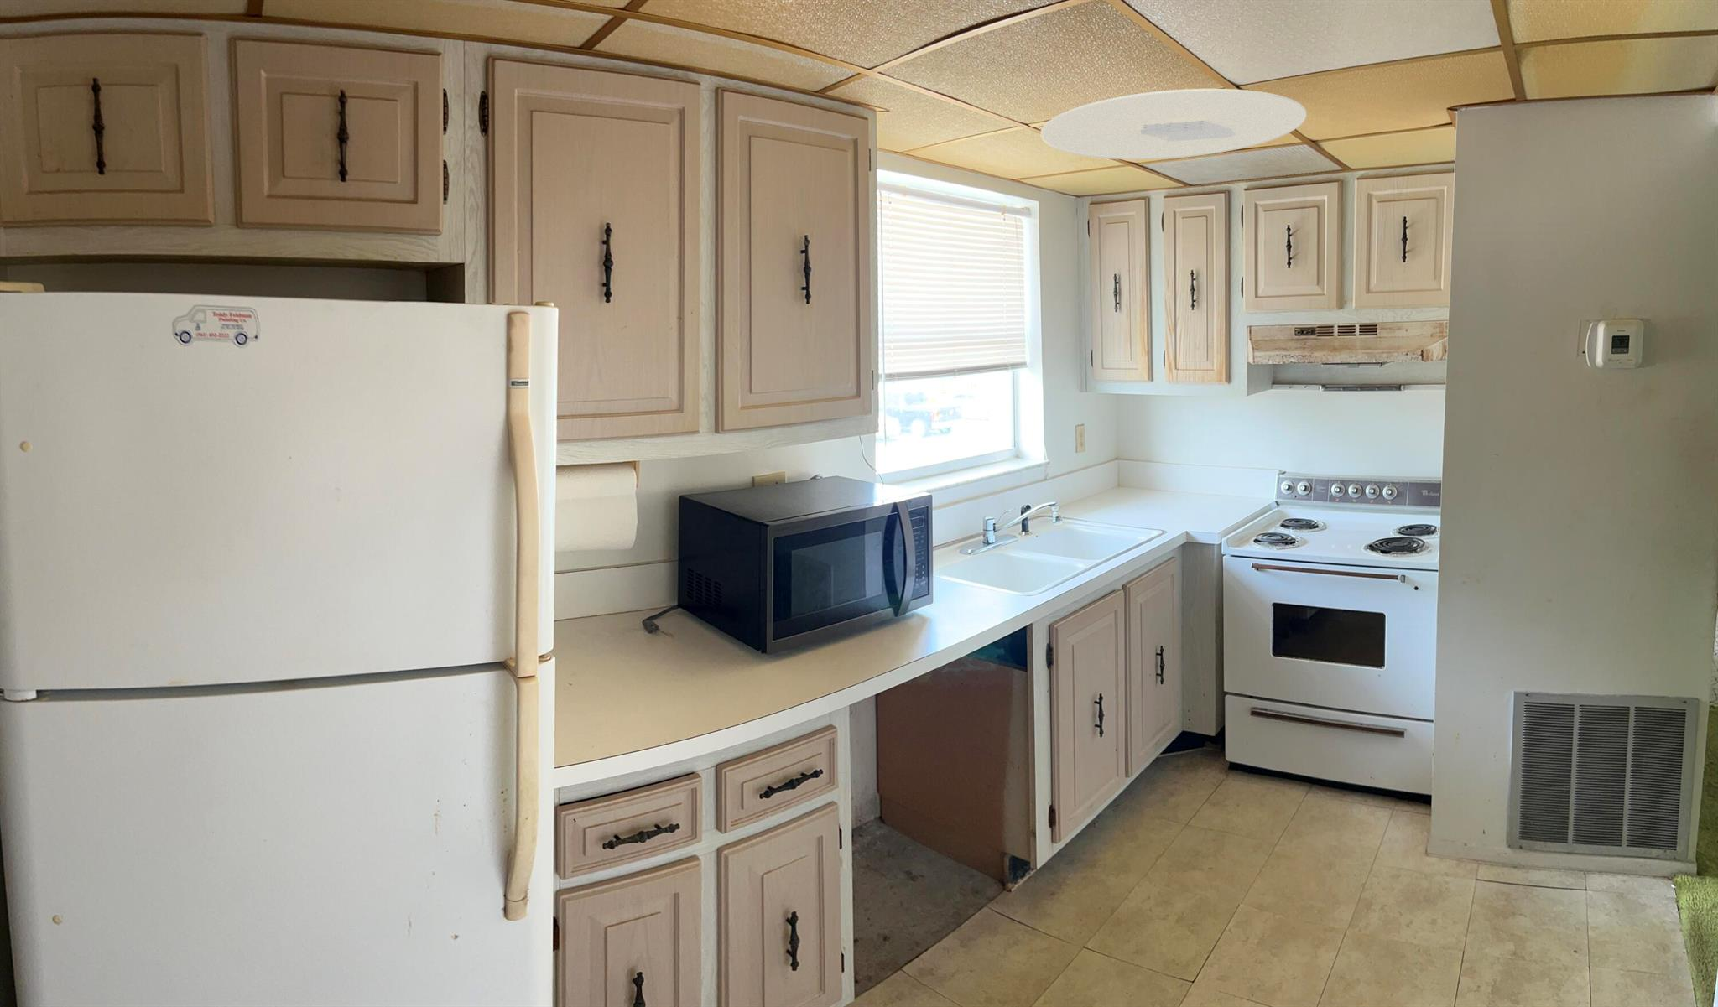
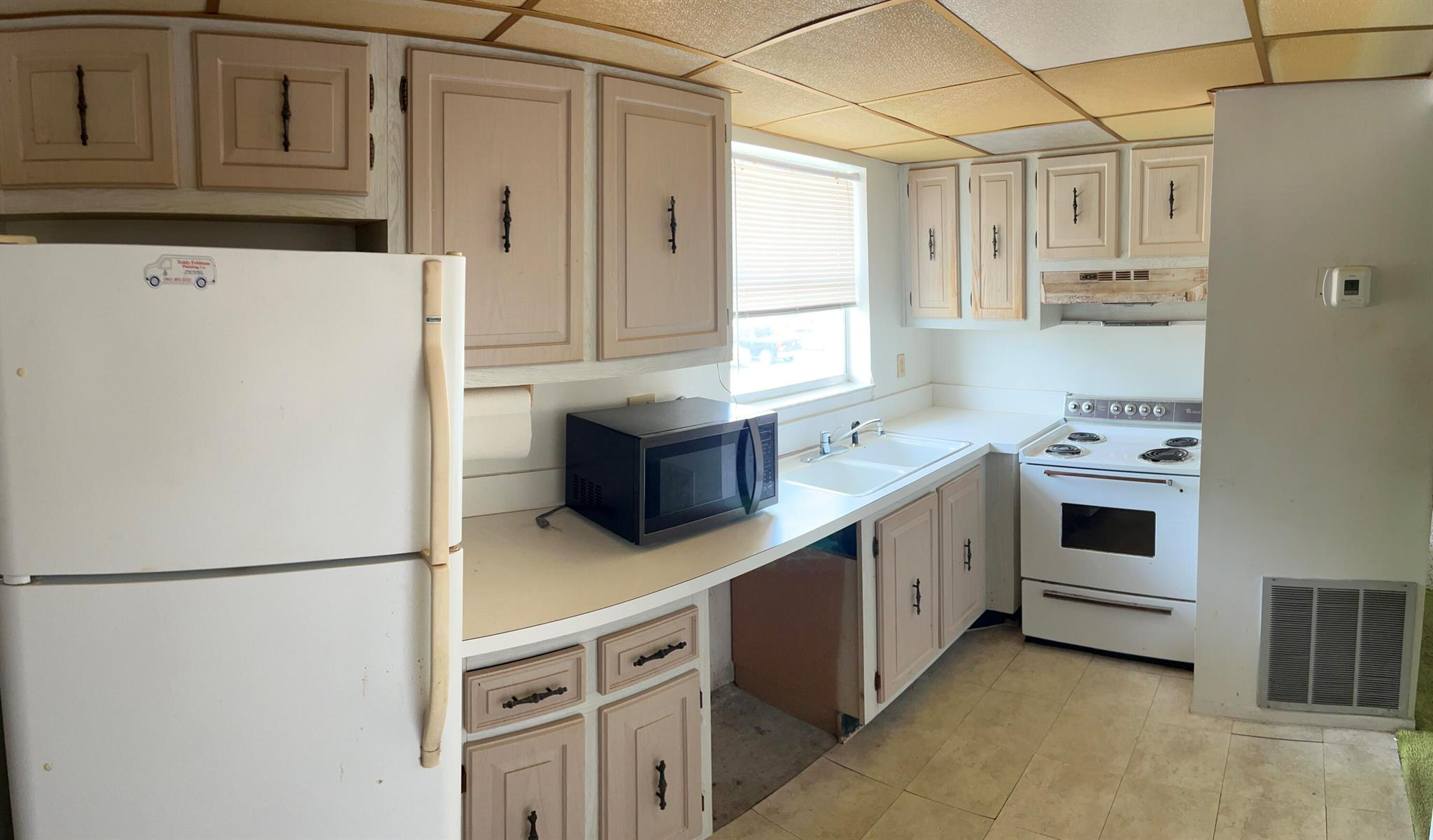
- ceiling light [1039,88,1308,161]
